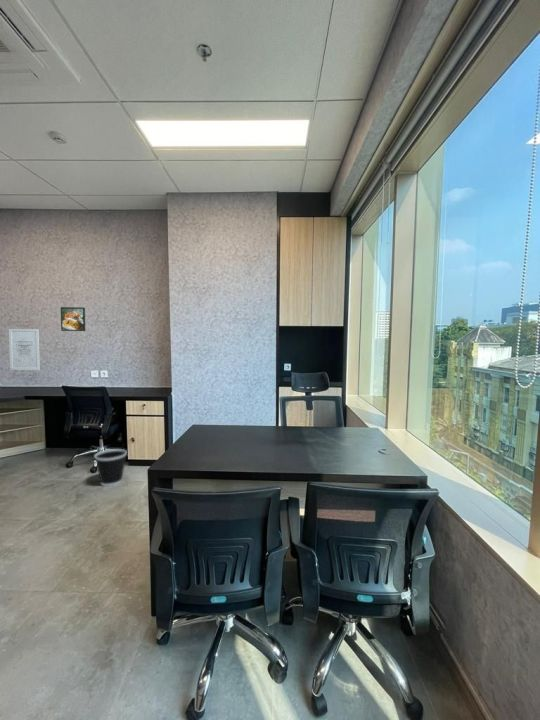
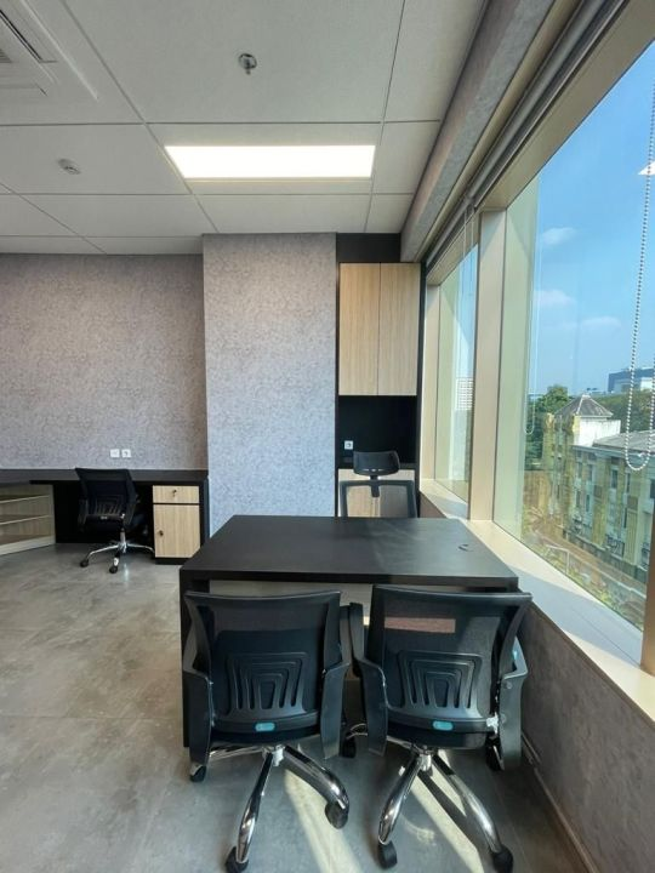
- wastebasket [93,448,128,487]
- wall art [8,328,41,371]
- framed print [60,306,86,332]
